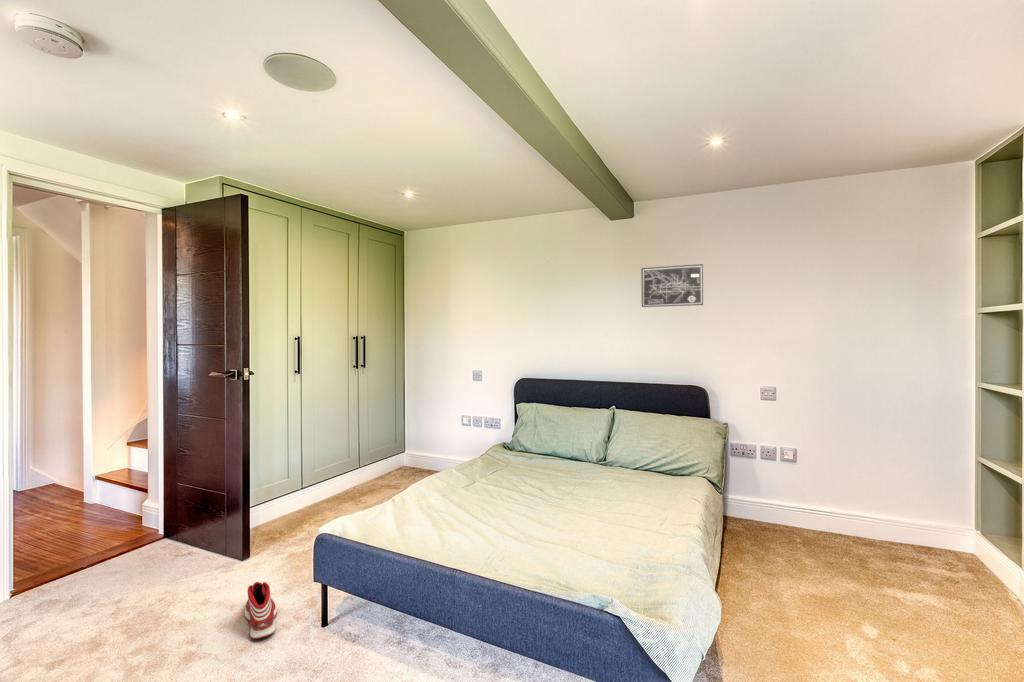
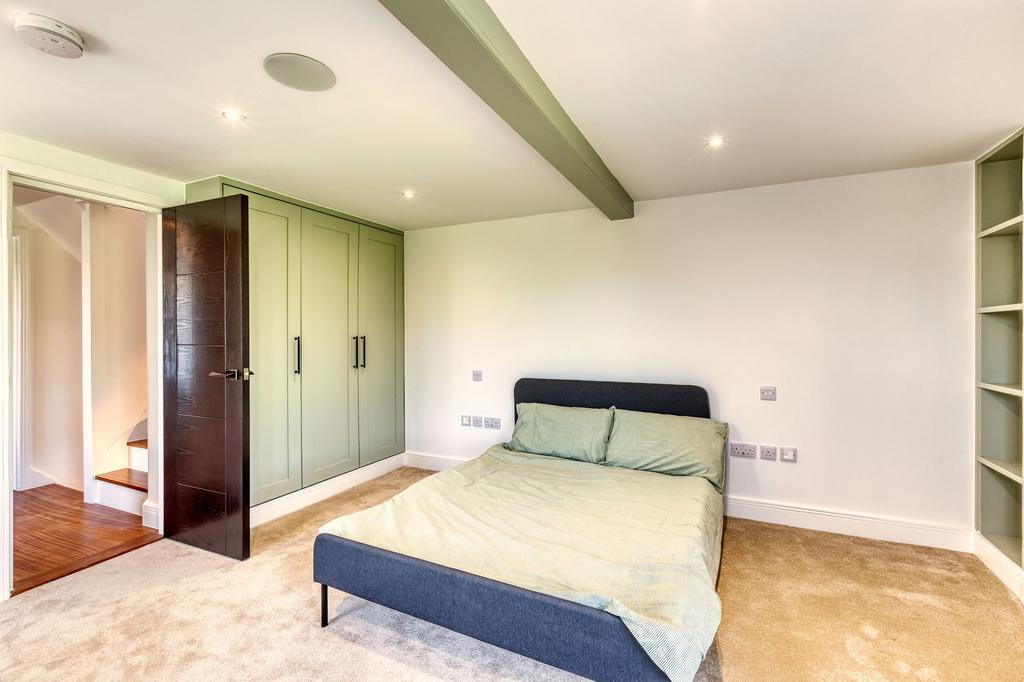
- wall art [640,263,704,308]
- sneaker [244,581,278,640]
